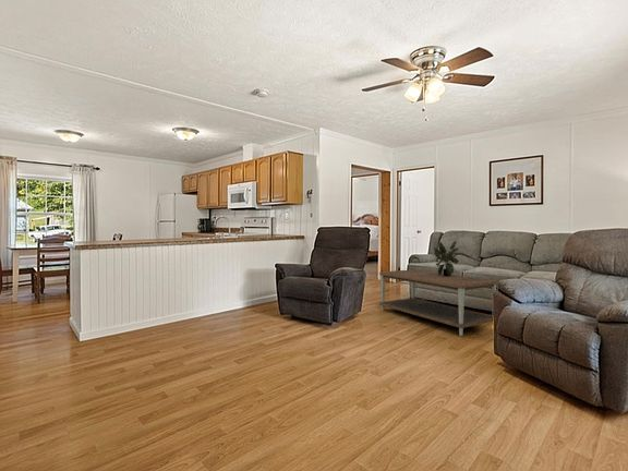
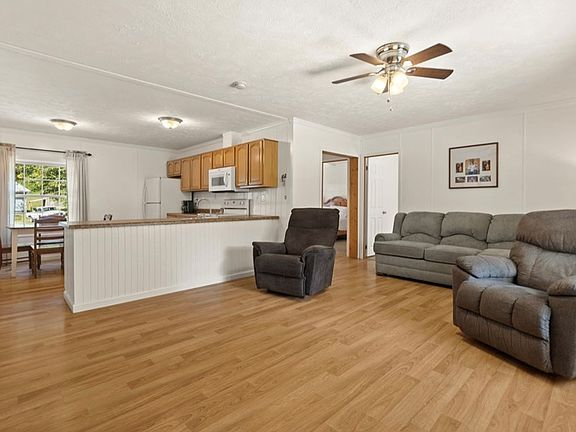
- potted plant [433,240,466,276]
- coffee table [378,268,499,337]
